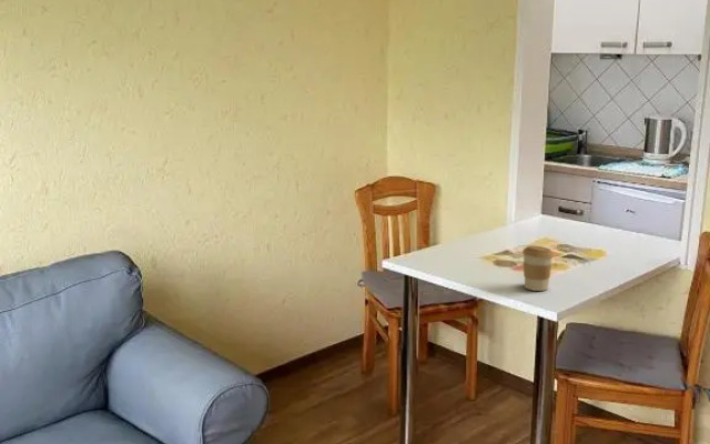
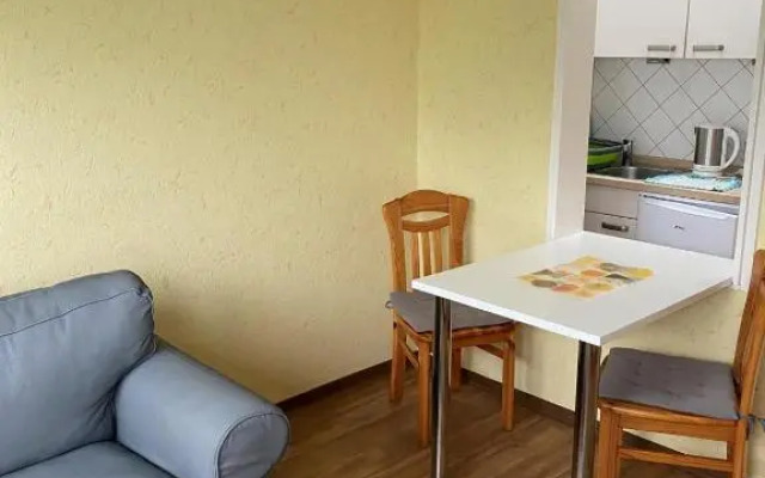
- coffee cup [521,244,555,292]
